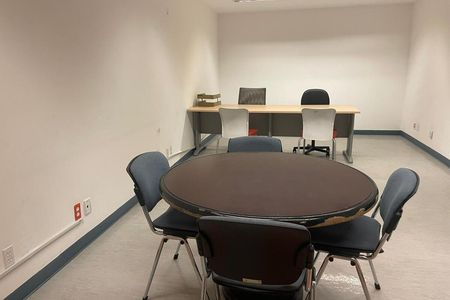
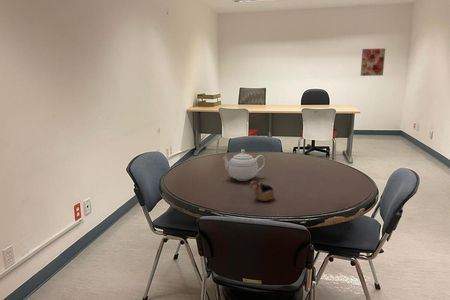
+ teapot [222,149,266,182]
+ cup [249,180,275,202]
+ wall art [360,47,386,77]
